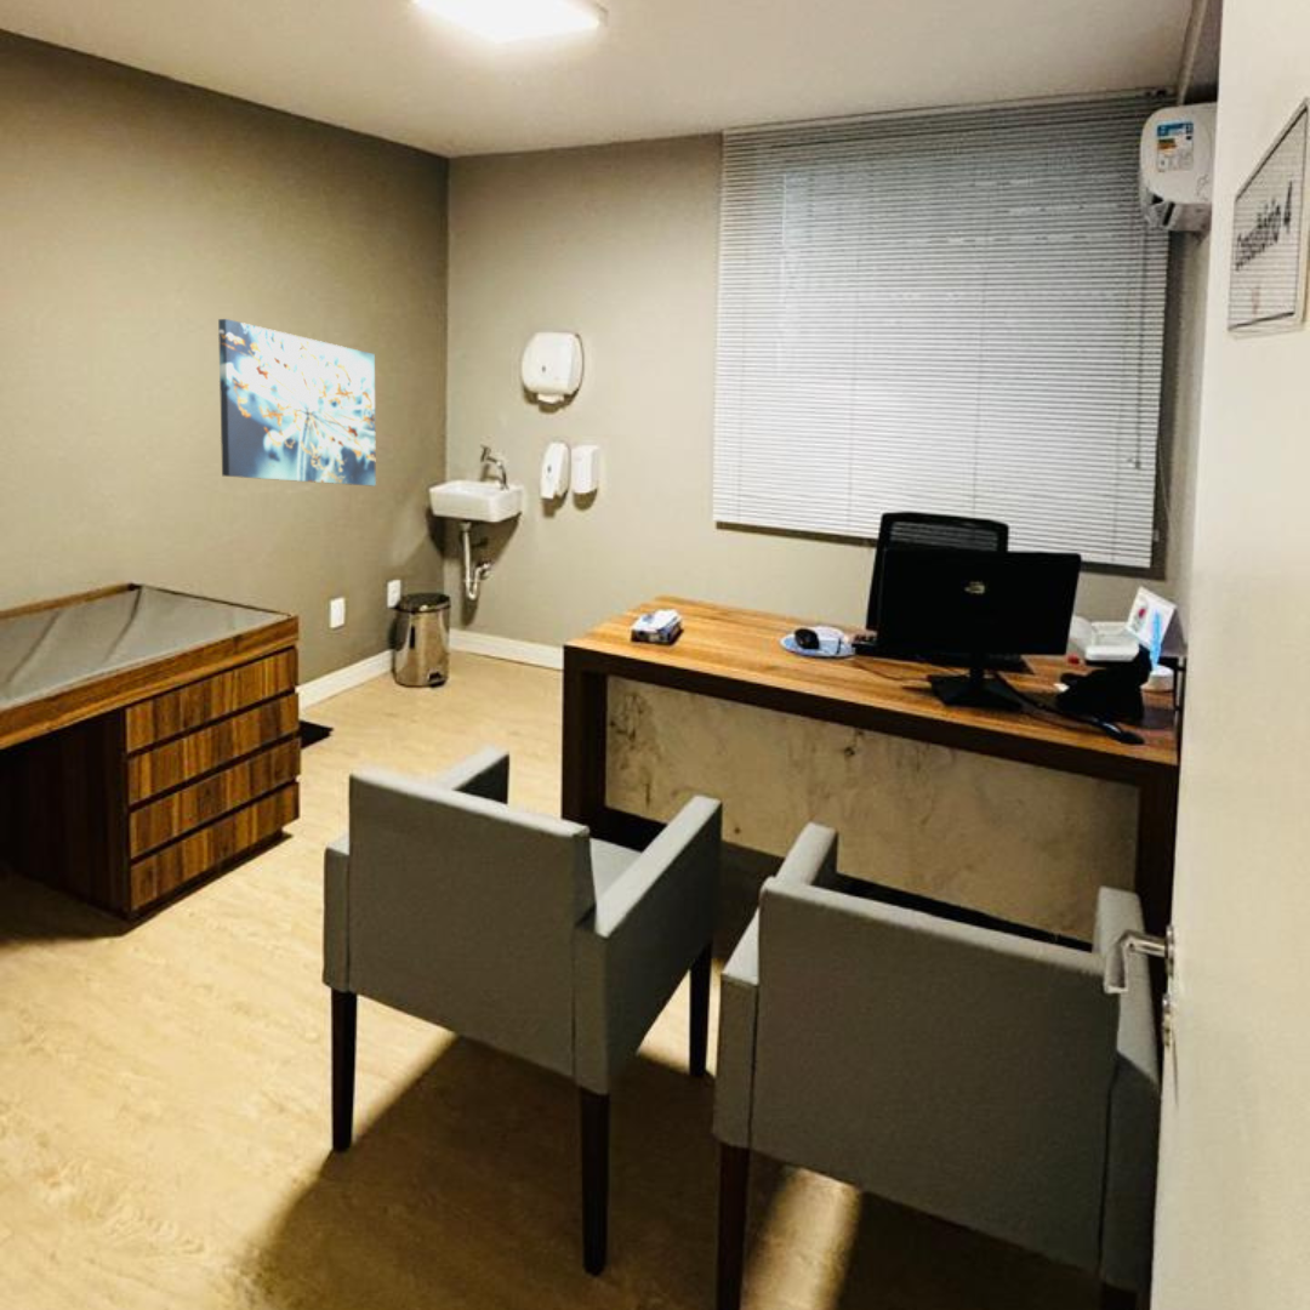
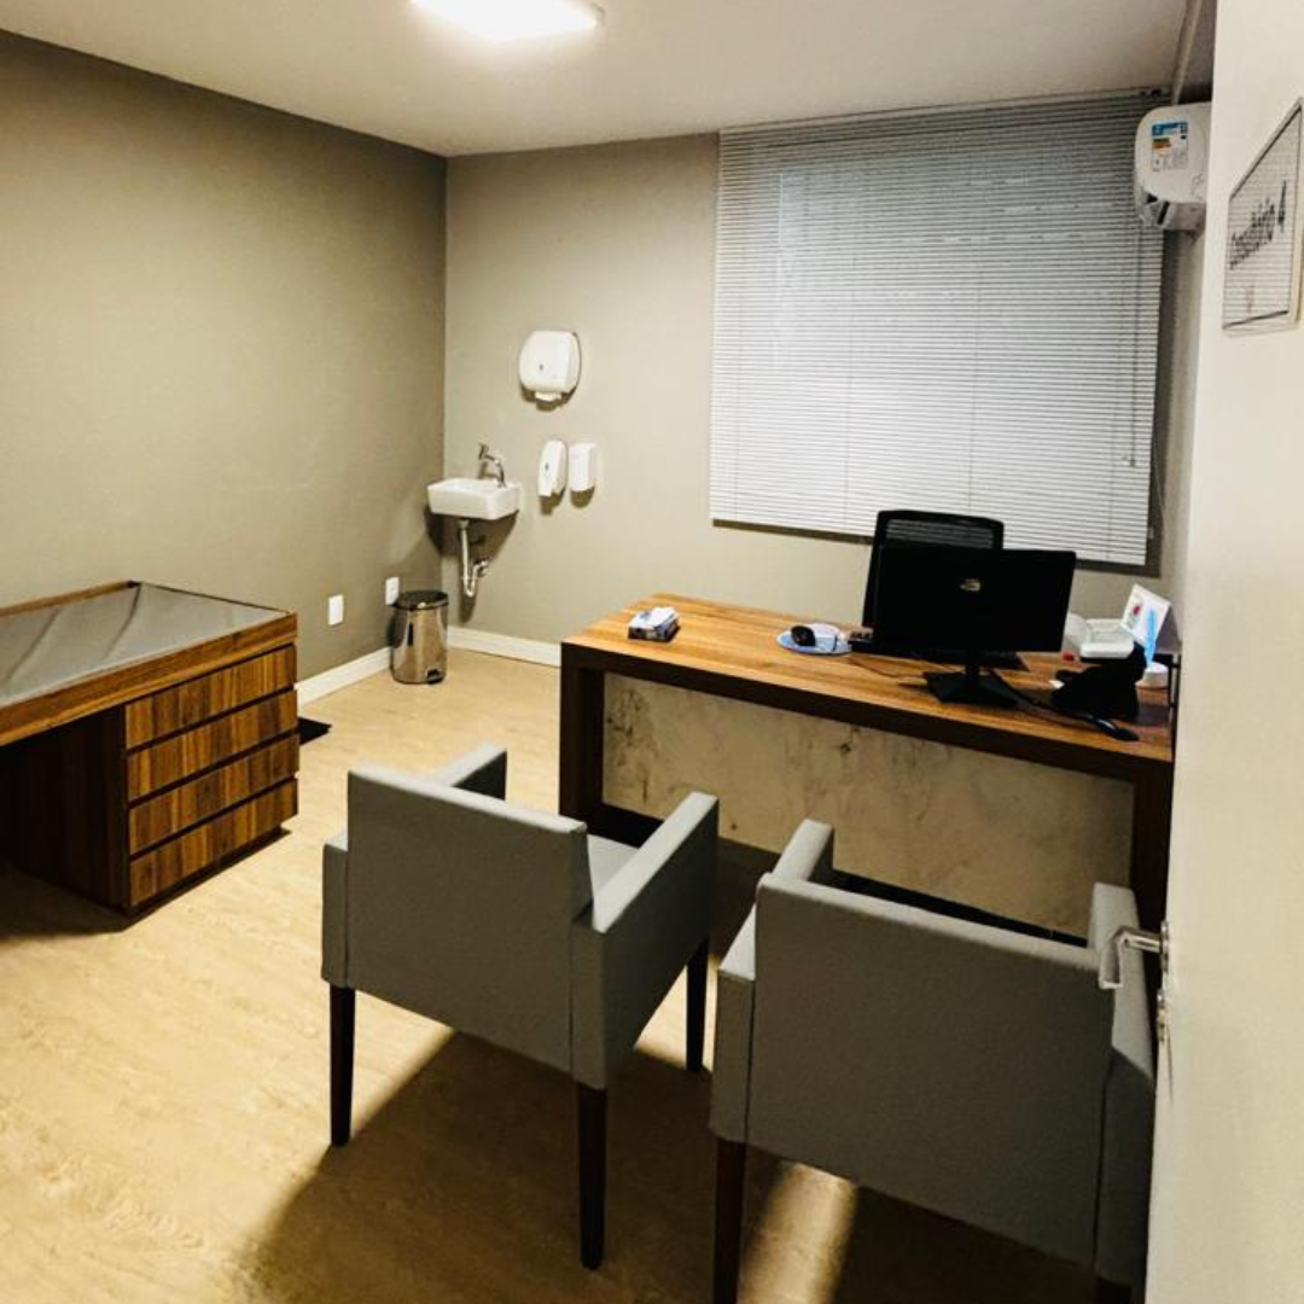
- wall art [217,318,377,486]
